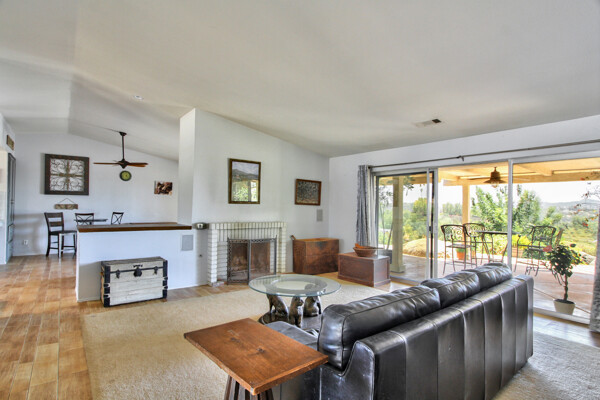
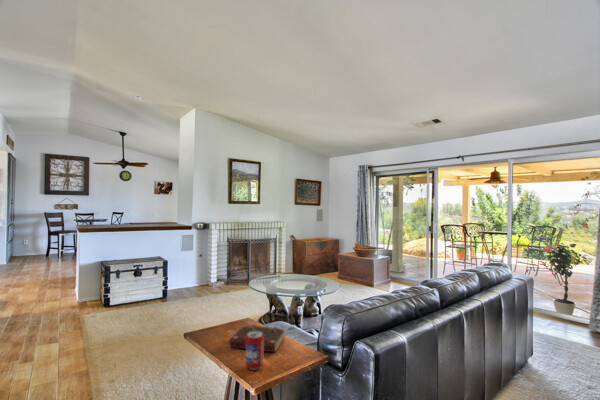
+ book [228,324,287,353]
+ beverage can [245,331,264,371]
